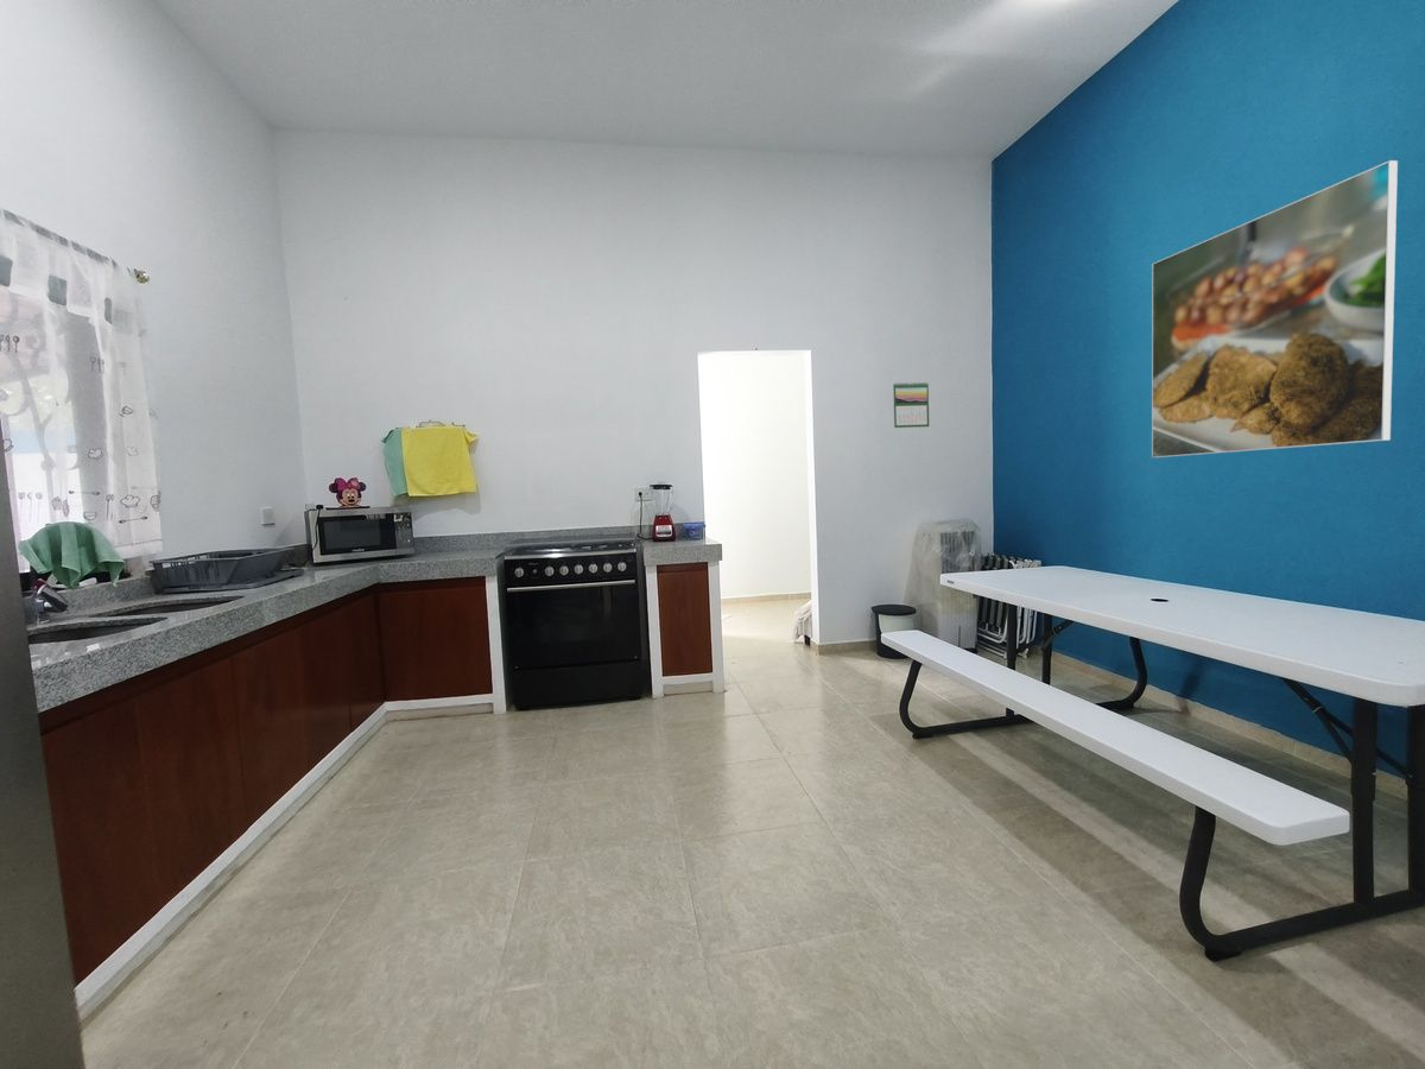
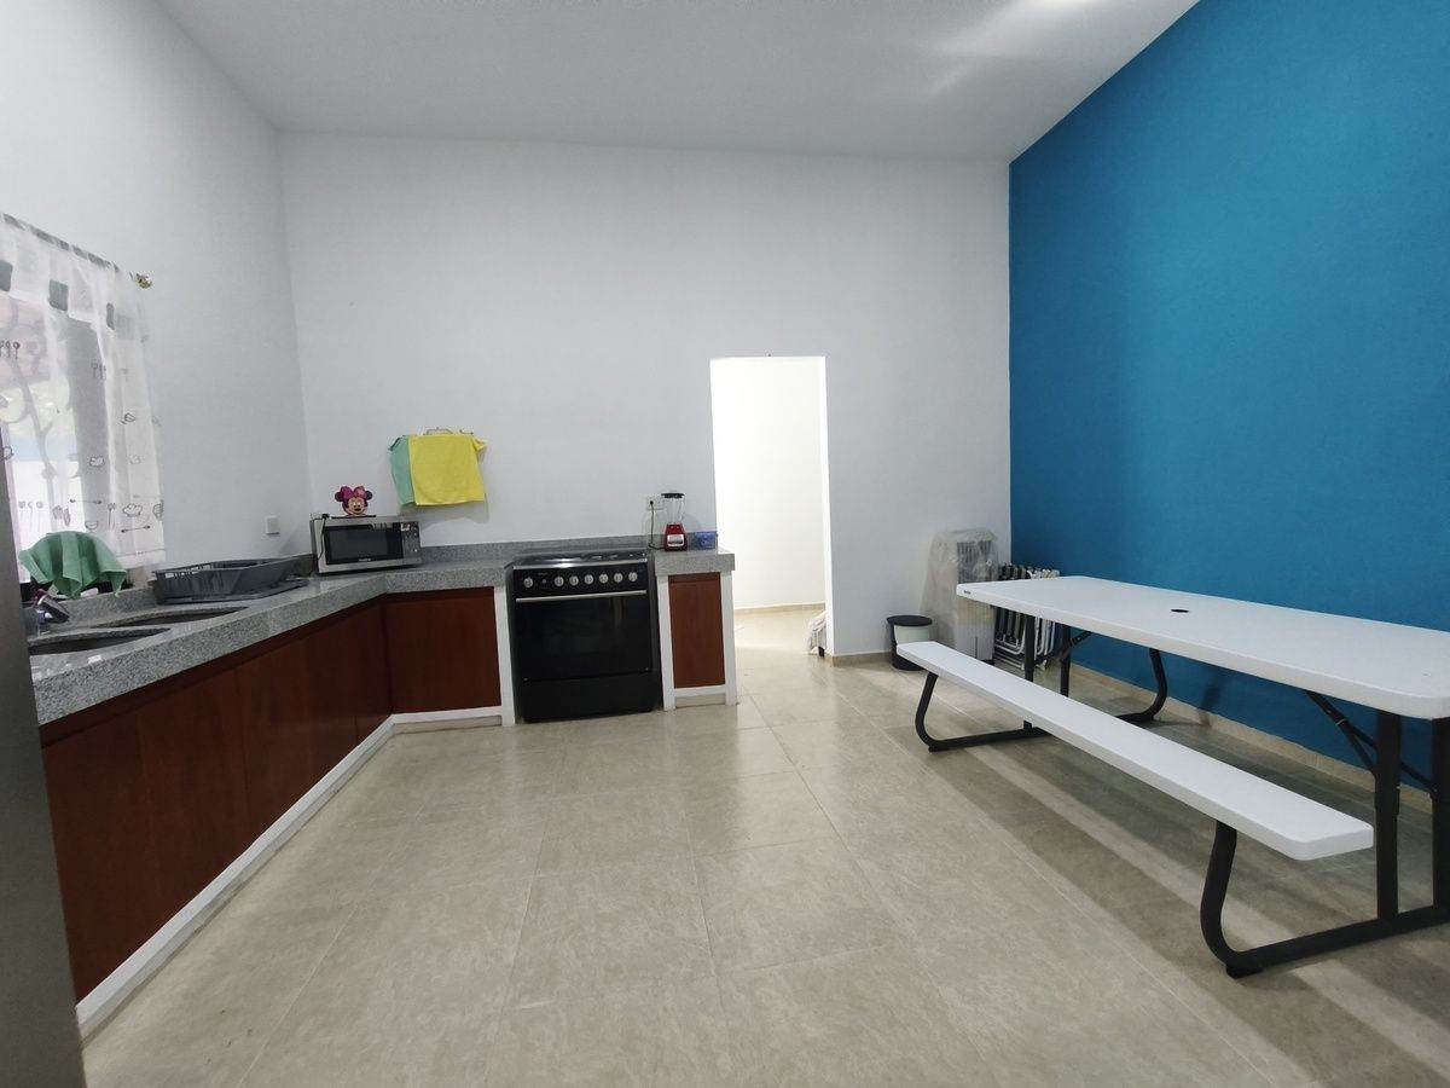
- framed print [1151,159,1399,458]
- calendar [892,381,930,429]
